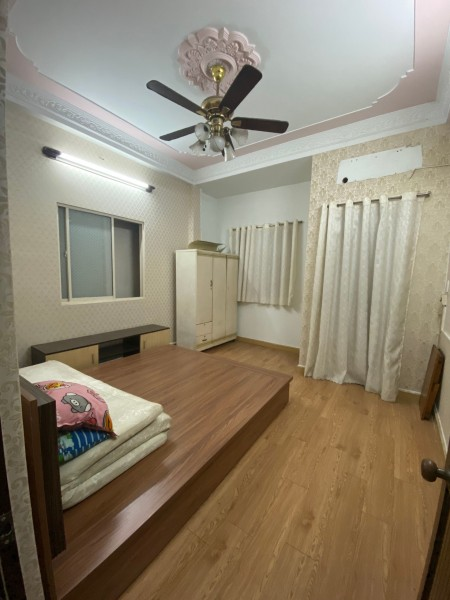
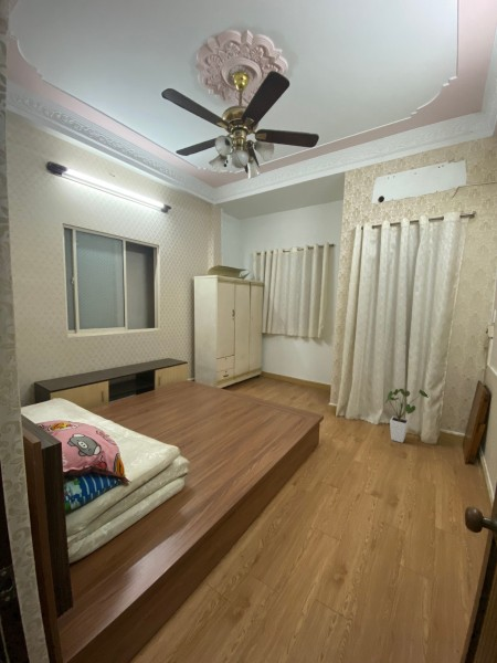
+ house plant [384,388,430,444]
